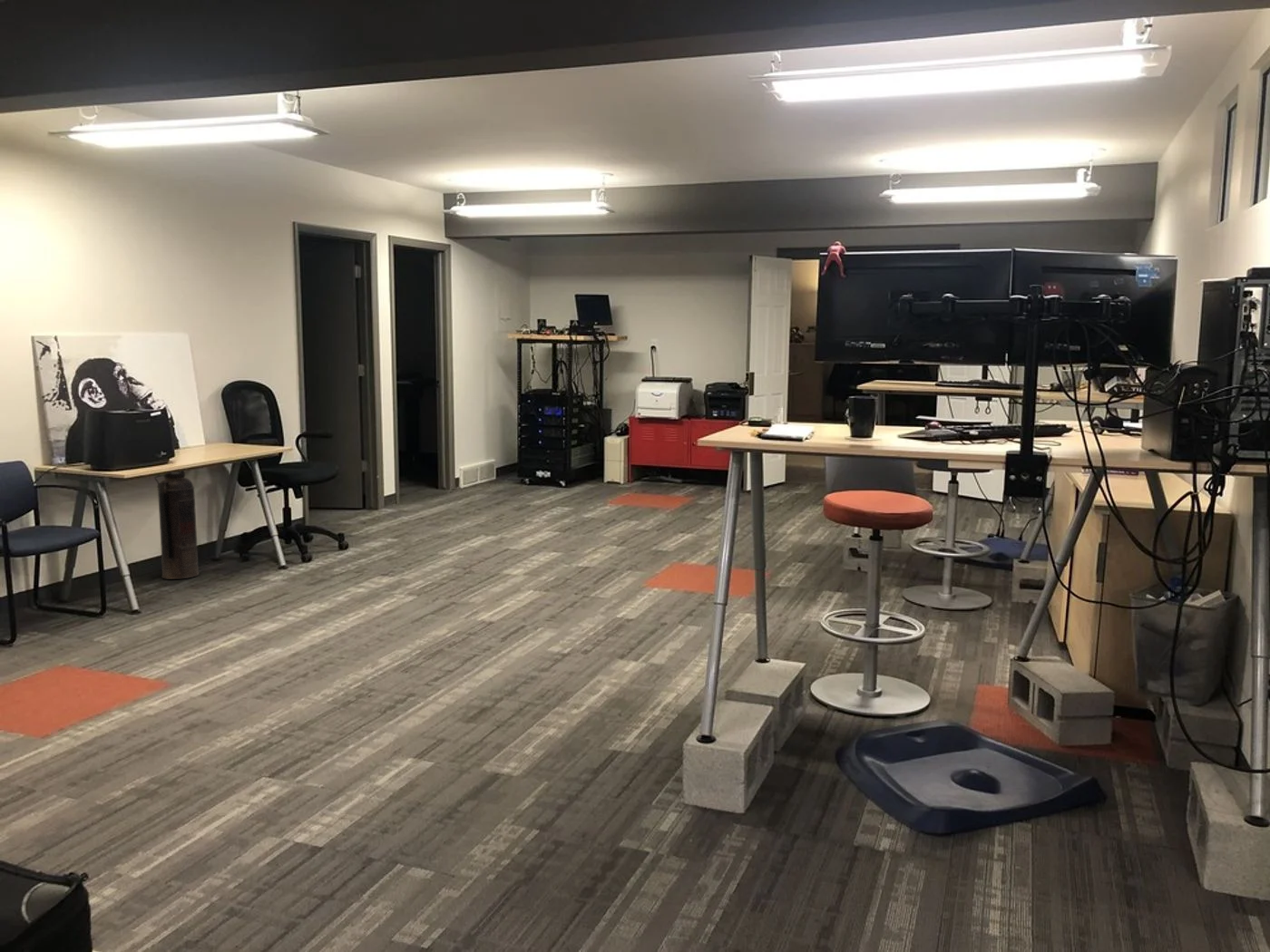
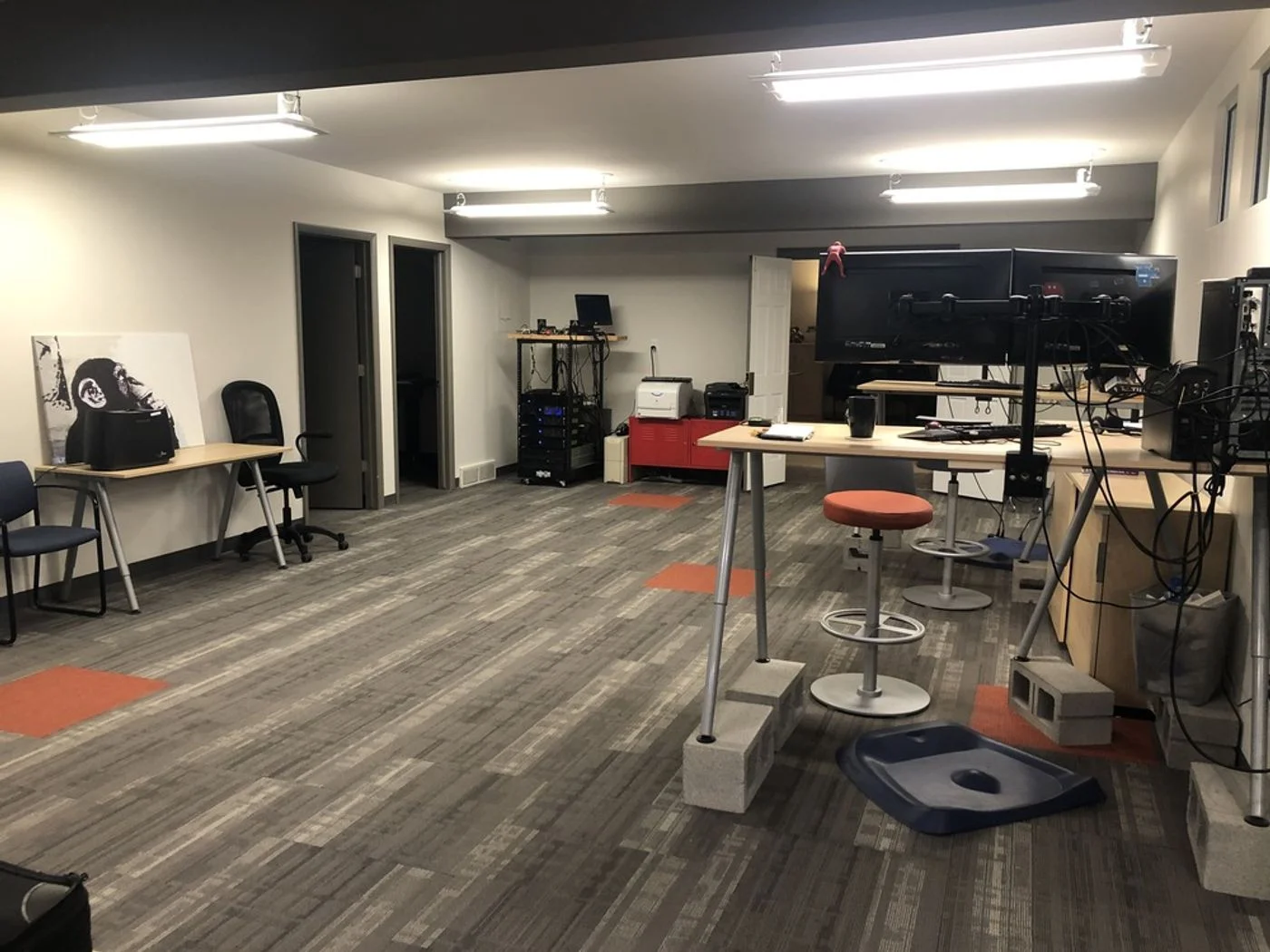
- fire extinguisher [153,470,200,580]
